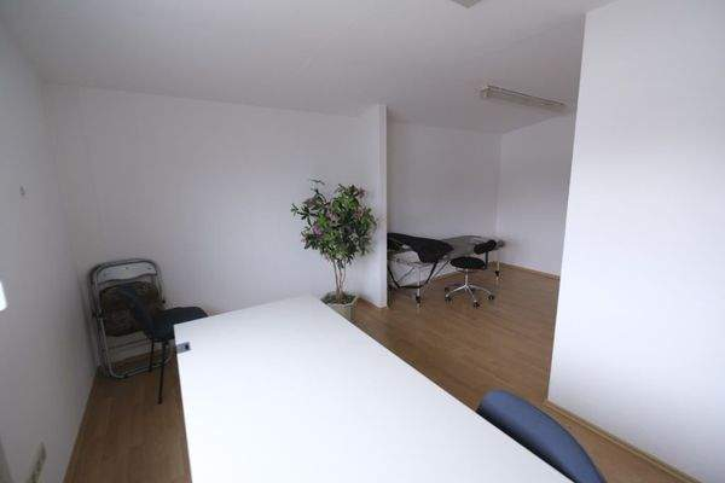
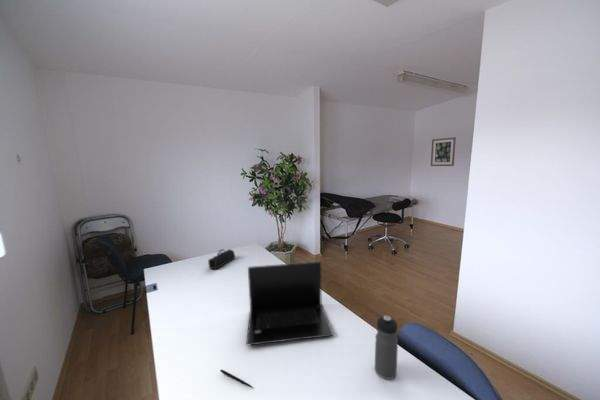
+ laptop [245,261,334,347]
+ wall art [430,136,457,167]
+ pencil case [207,248,236,270]
+ water bottle [374,315,399,380]
+ pen [219,368,254,389]
